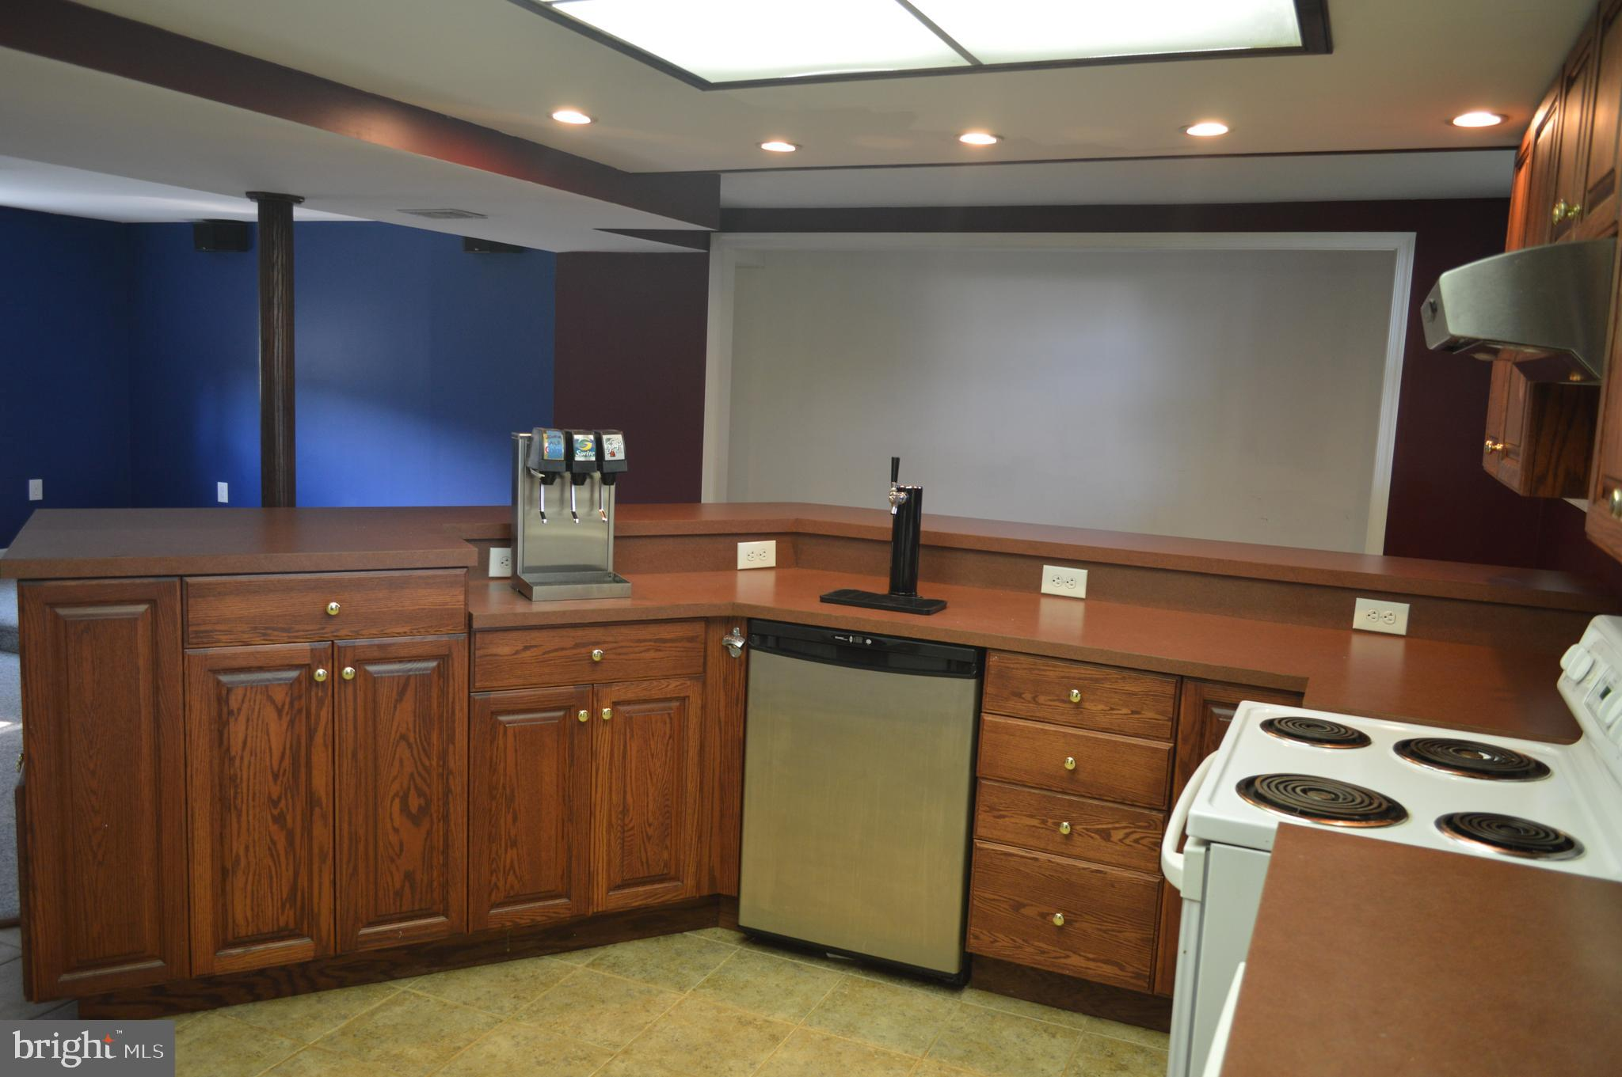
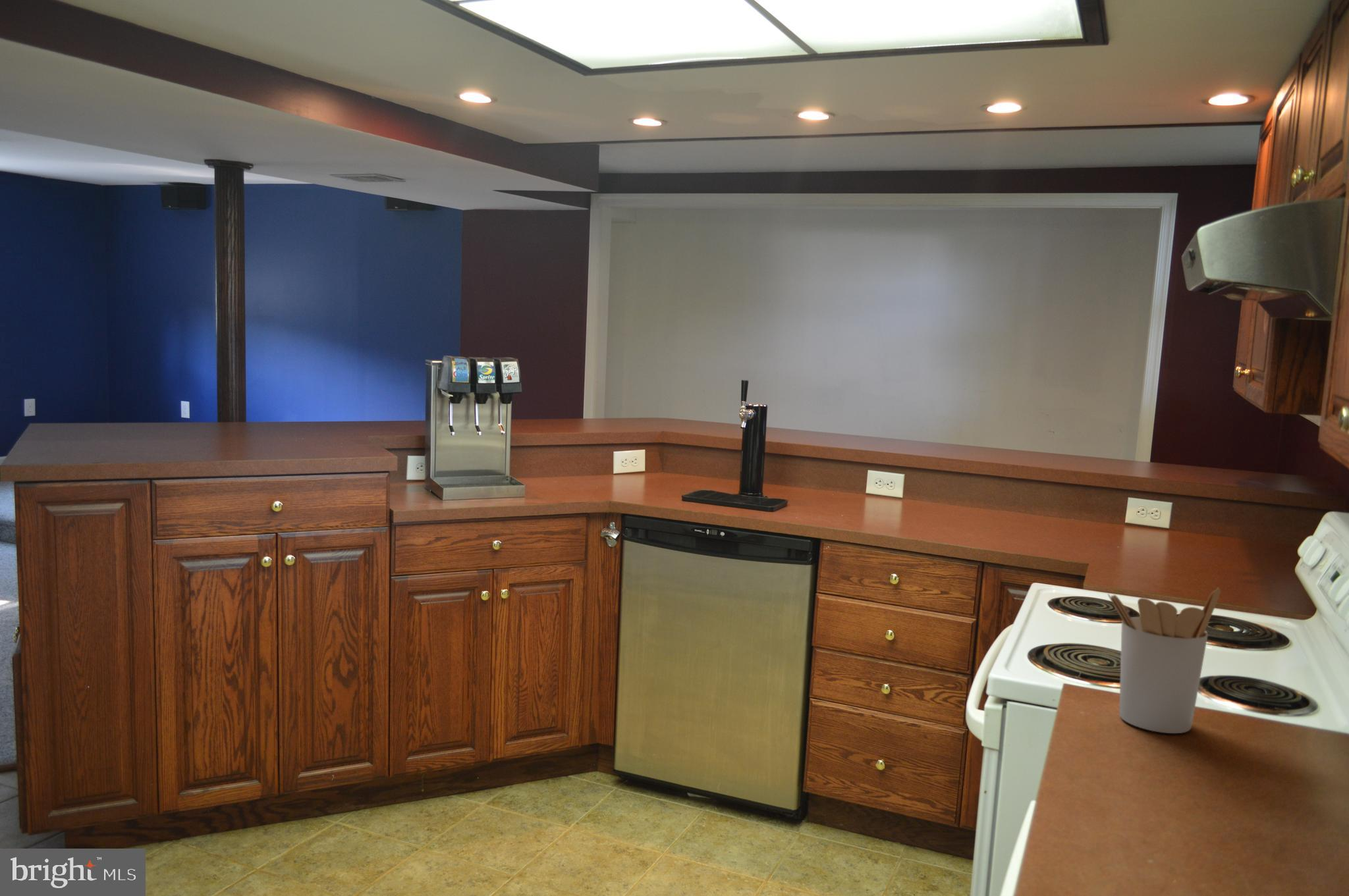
+ utensil holder [1107,587,1221,734]
